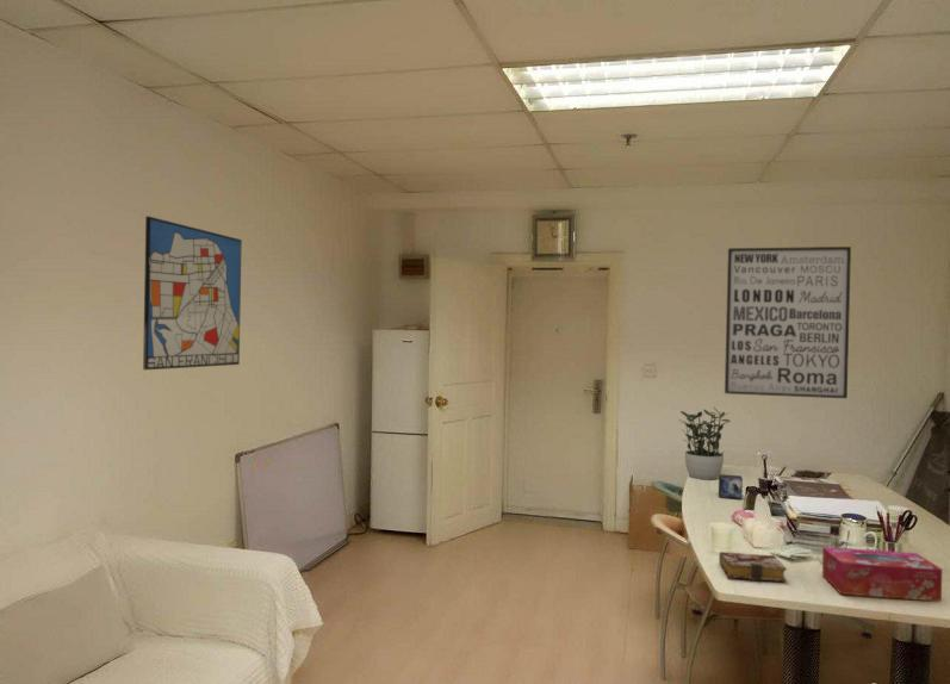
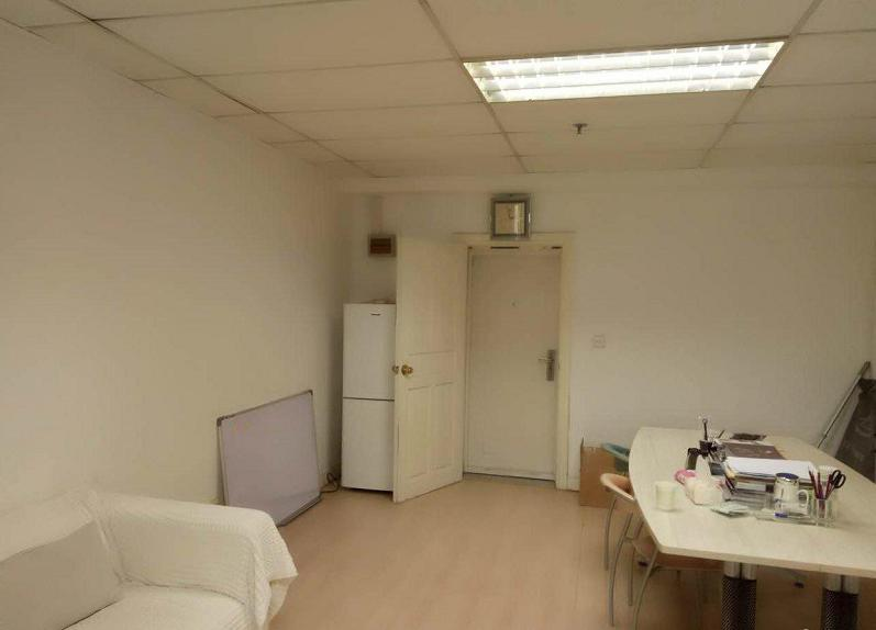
- potted plant [678,405,732,480]
- wall art [142,214,243,371]
- wall art [724,245,852,399]
- tissue box [821,546,943,603]
- book [718,551,788,583]
- small box [718,473,744,500]
